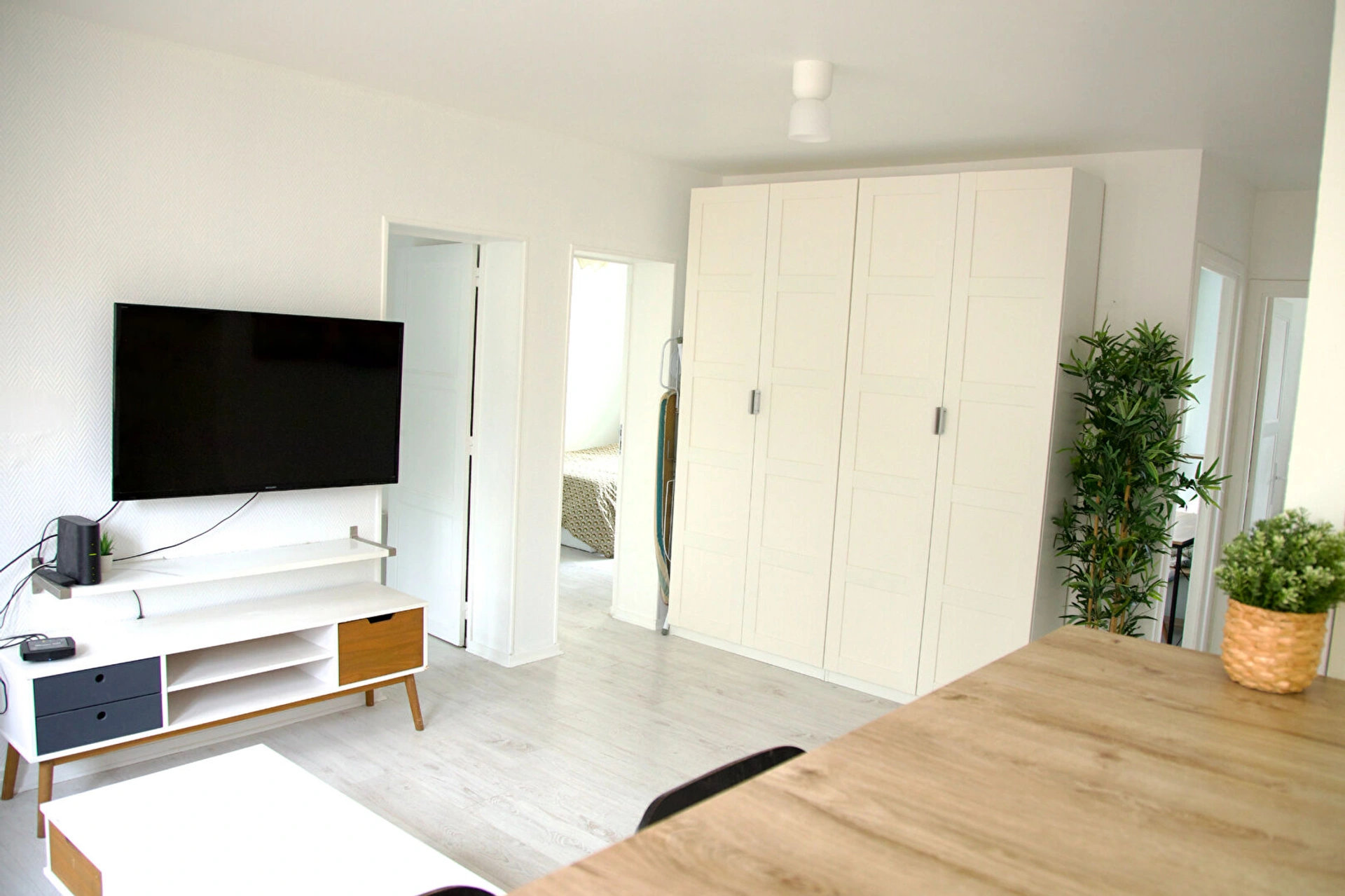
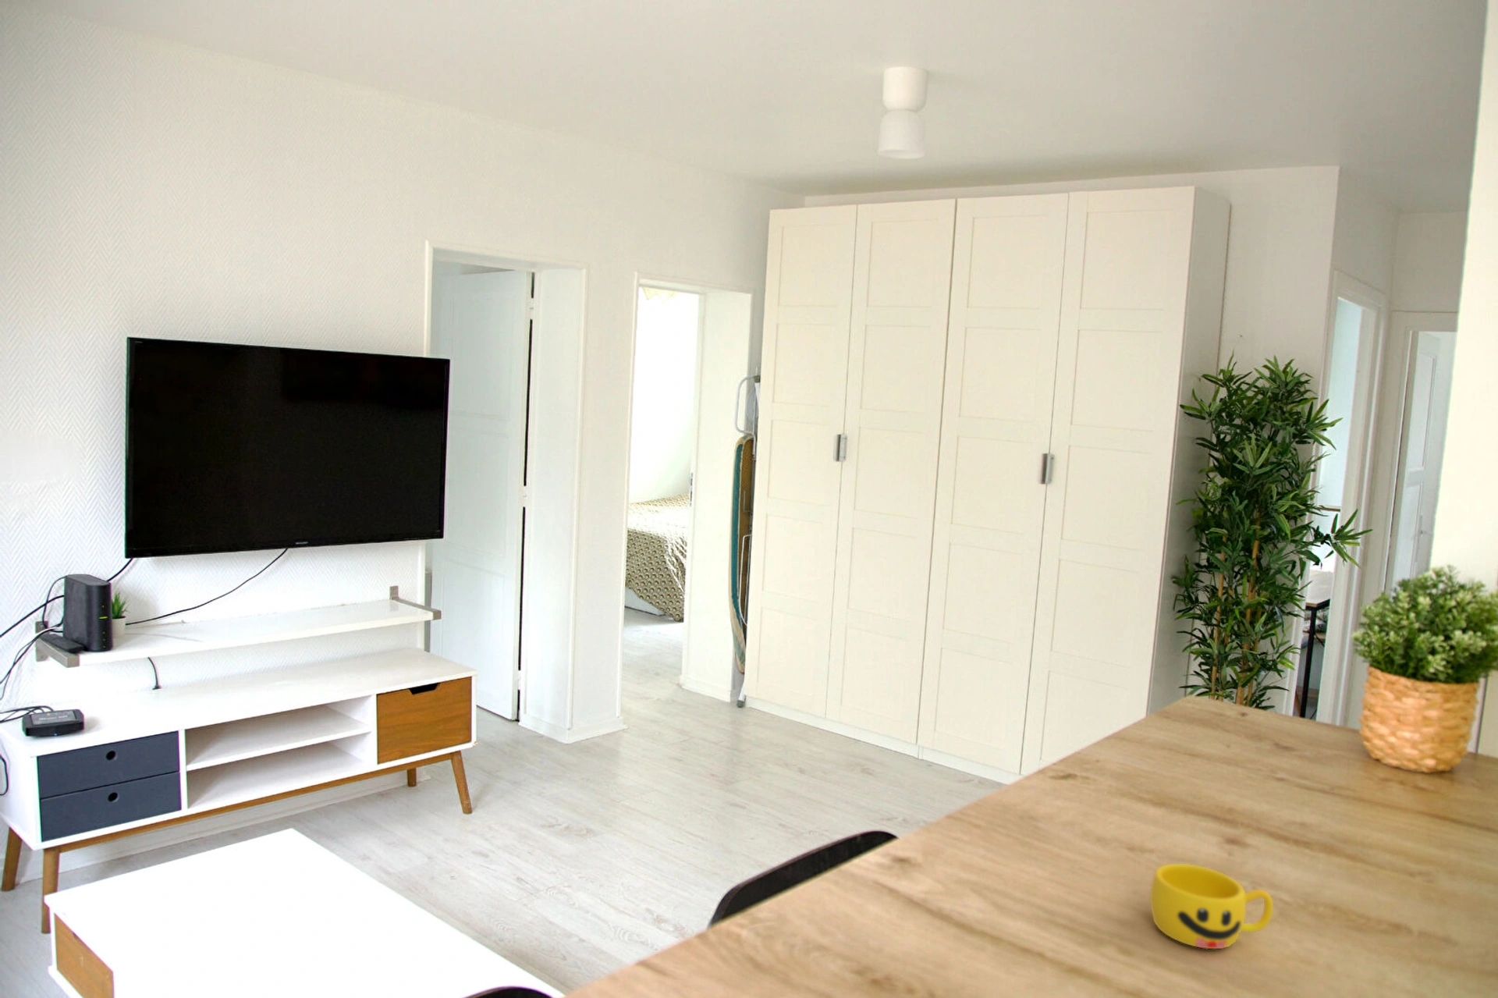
+ cup [1149,863,1274,950]
